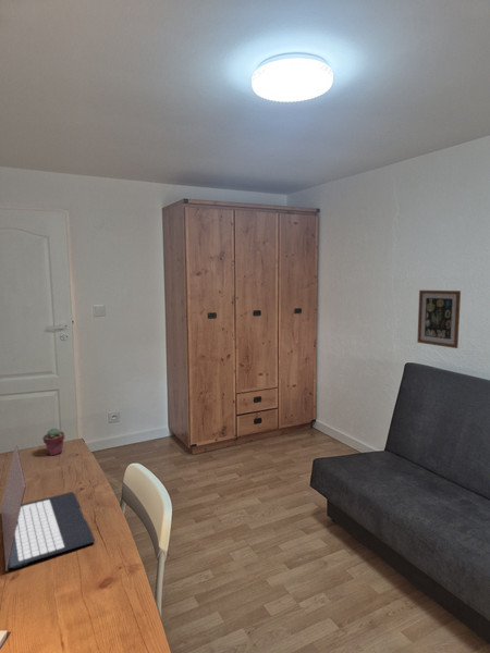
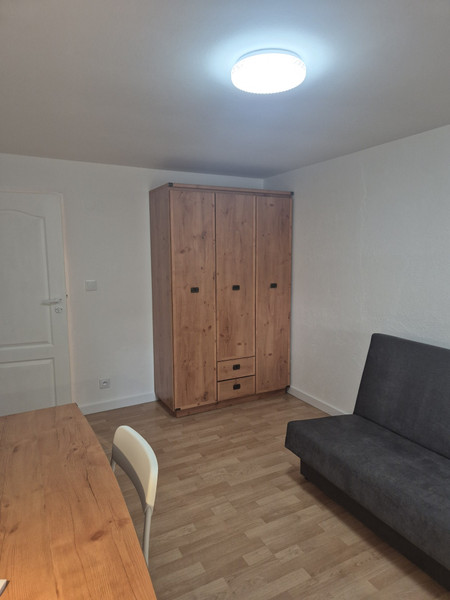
- wall art [416,289,462,349]
- laptop [0,444,96,572]
- potted succulent [41,427,65,456]
